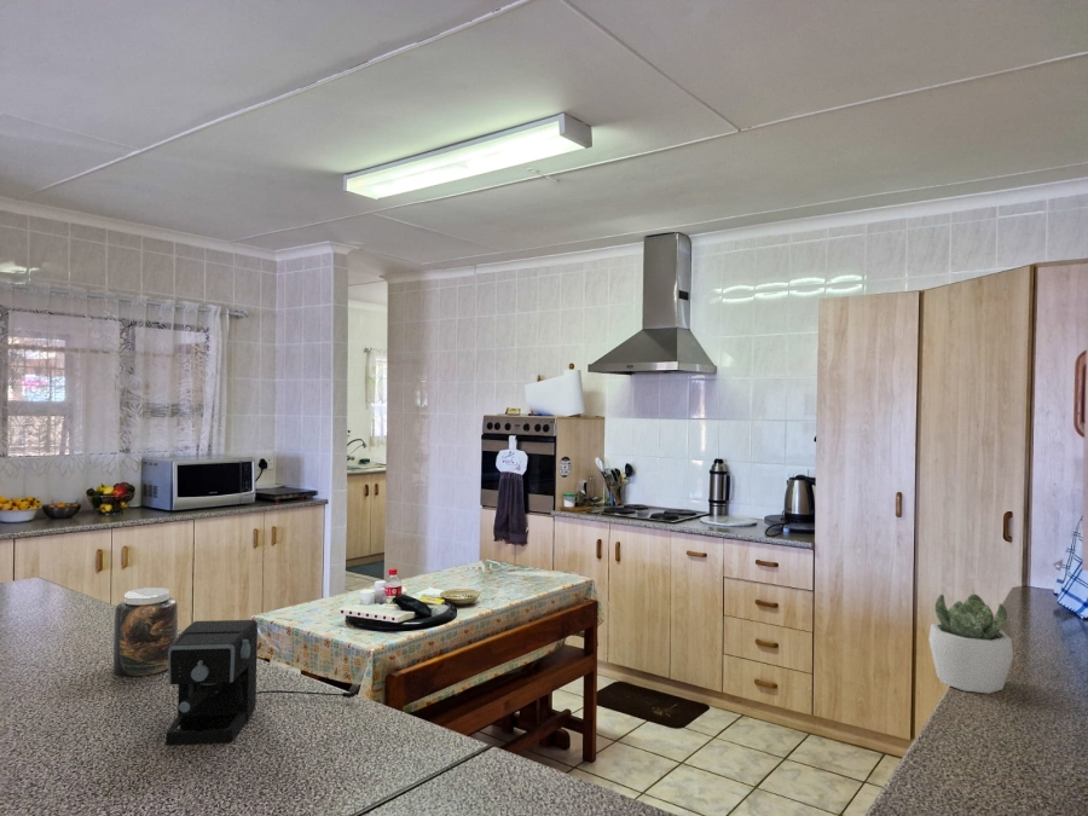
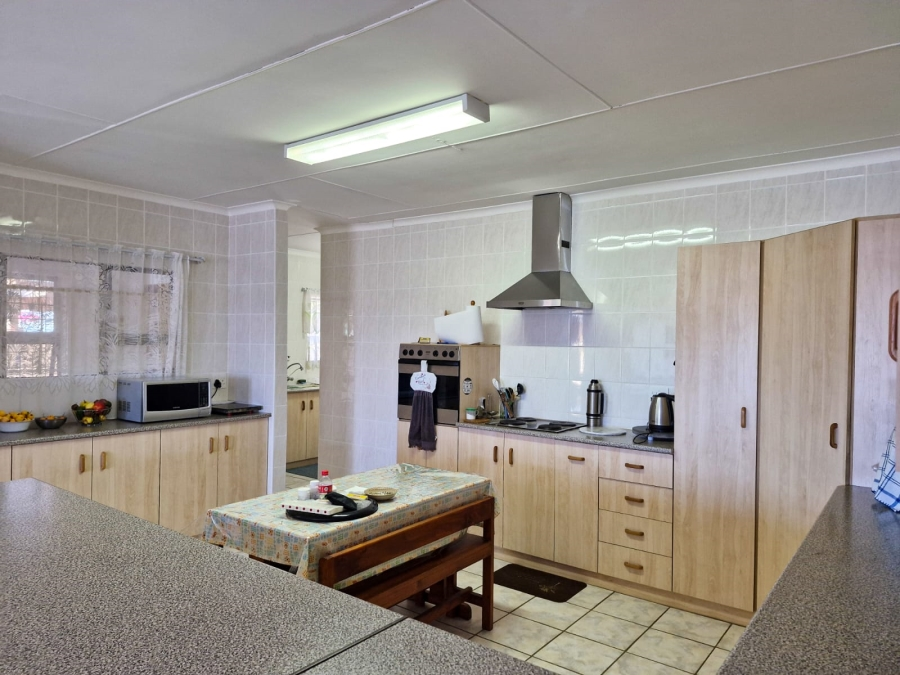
- jar [112,586,179,677]
- succulent plant [927,594,1014,695]
- coffee maker [164,619,357,746]
